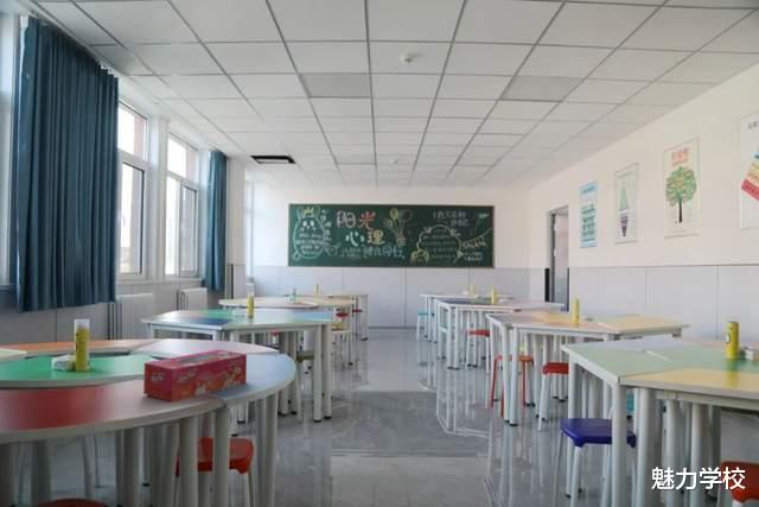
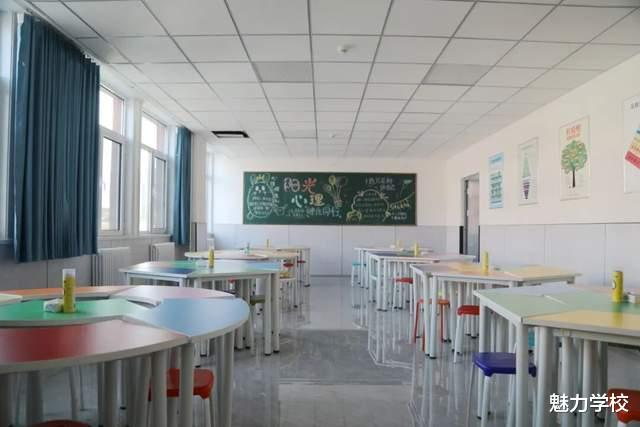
- tissue box [142,348,248,404]
